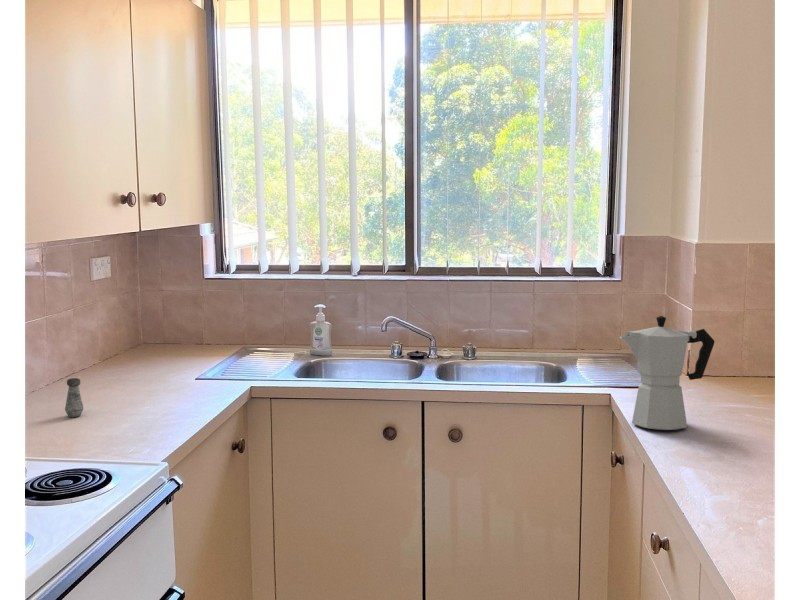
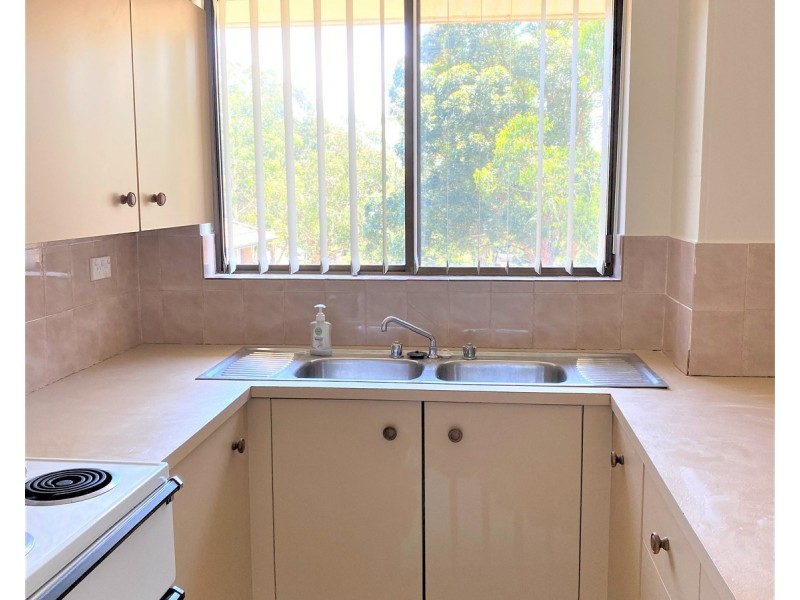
- moka pot [619,315,715,431]
- salt shaker [64,377,84,418]
